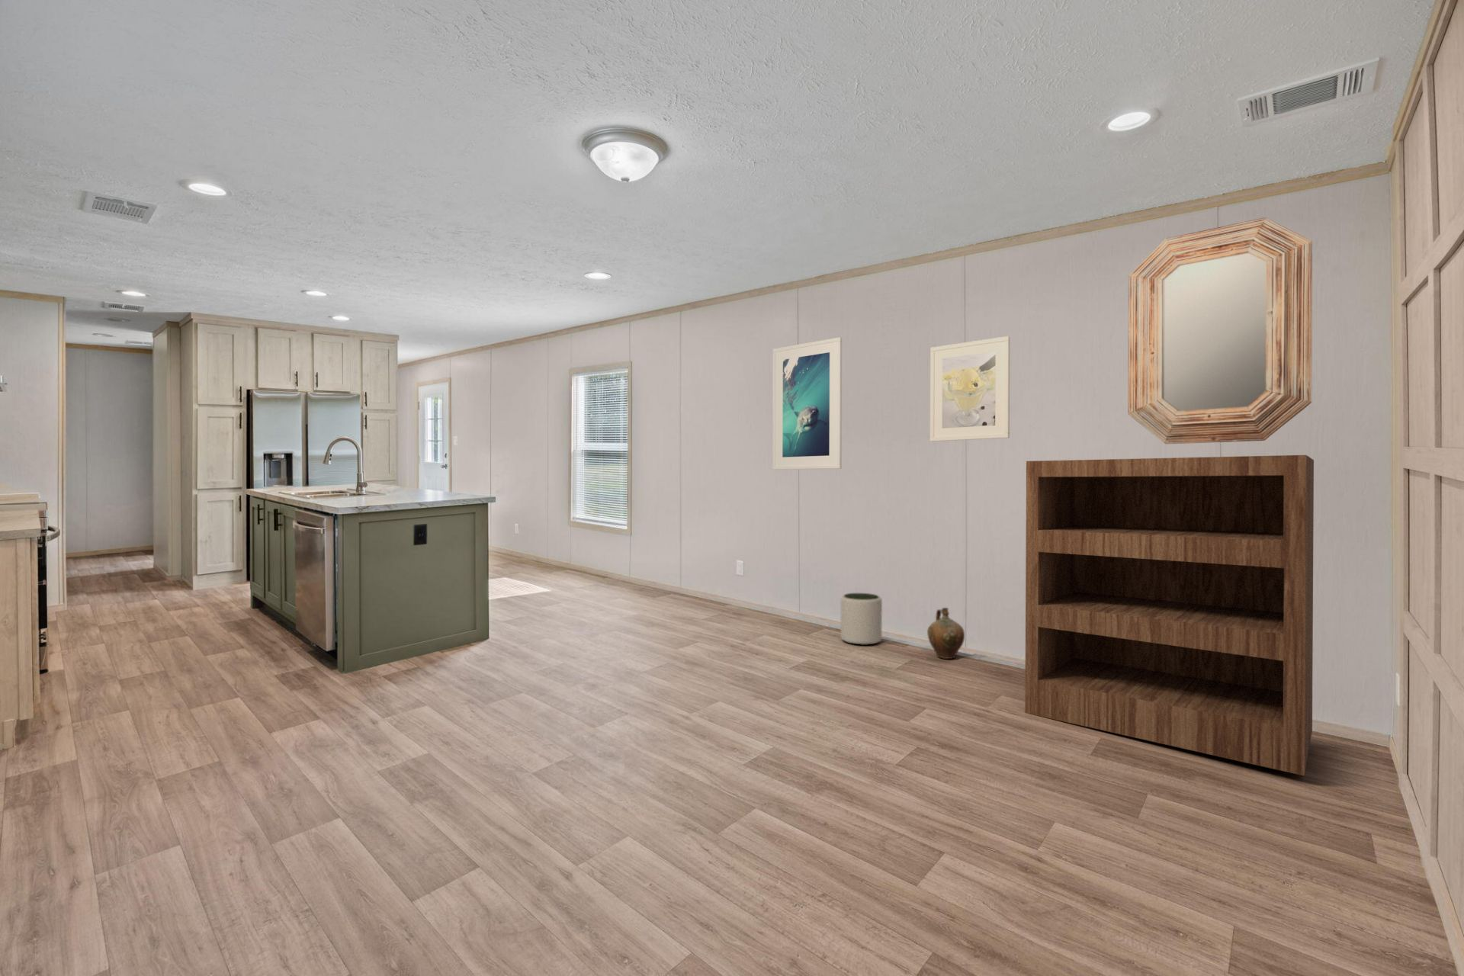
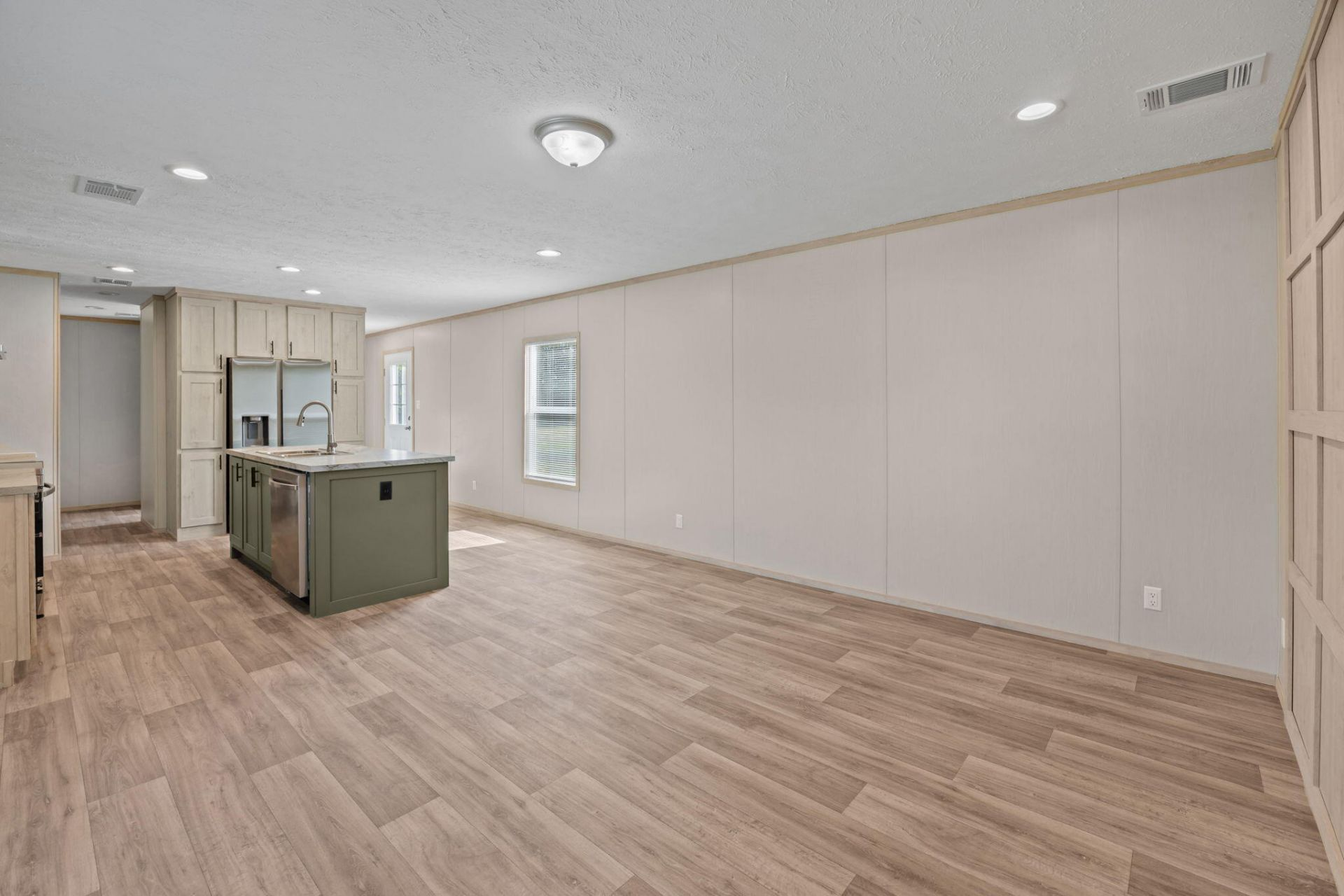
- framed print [771,337,842,471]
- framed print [929,335,1011,442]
- ceramic jug [927,607,965,659]
- home mirror [1127,217,1313,444]
- plant pot [840,593,883,646]
- bookshelf [1024,454,1315,777]
